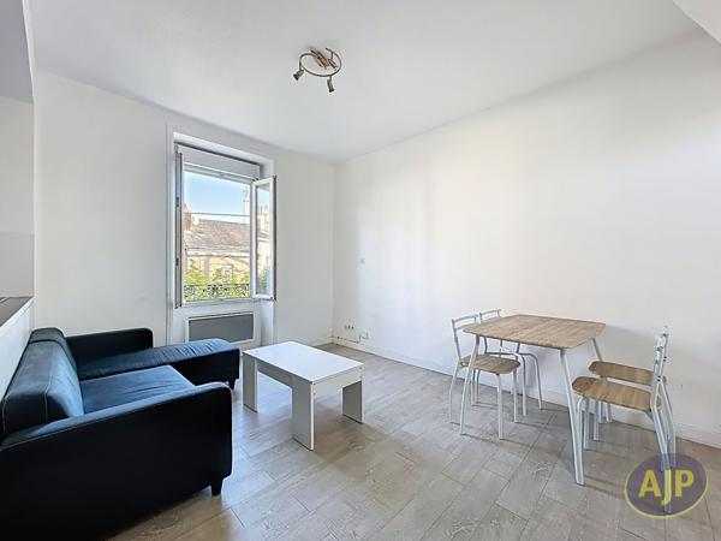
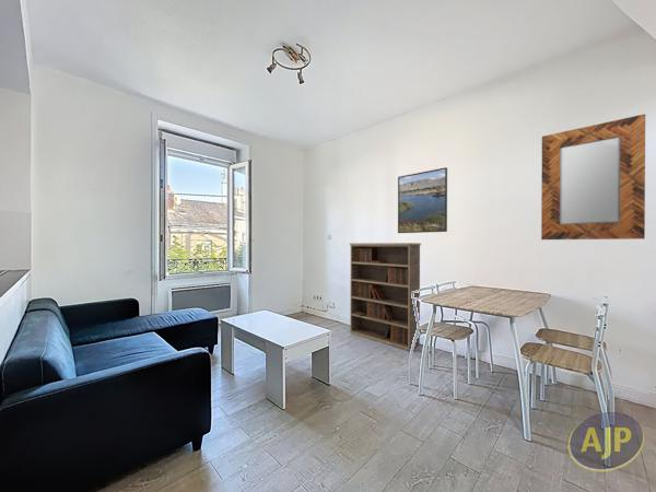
+ bookshelf [349,242,422,352]
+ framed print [397,166,448,234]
+ home mirror [540,113,646,241]
